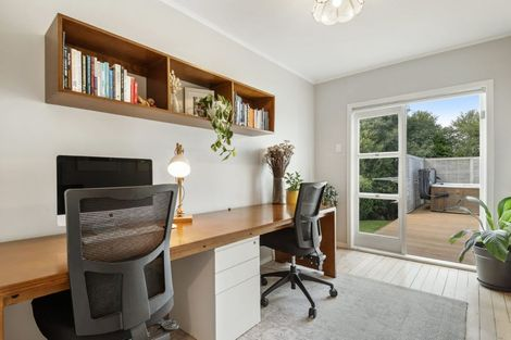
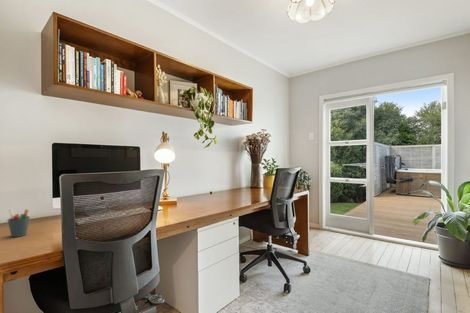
+ pen holder [7,208,31,238]
